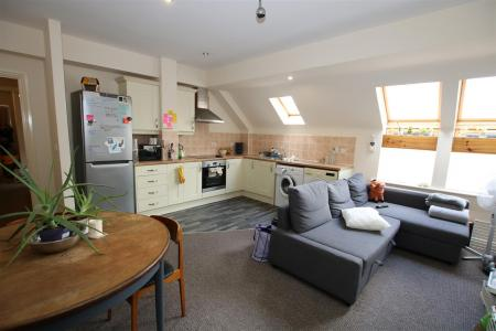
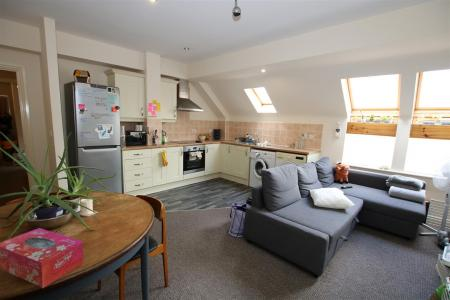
+ tissue box [0,227,84,289]
